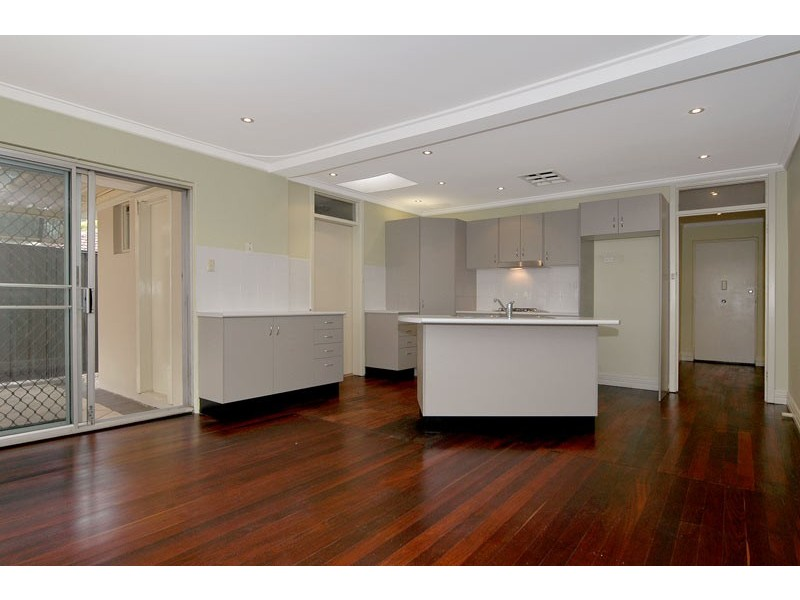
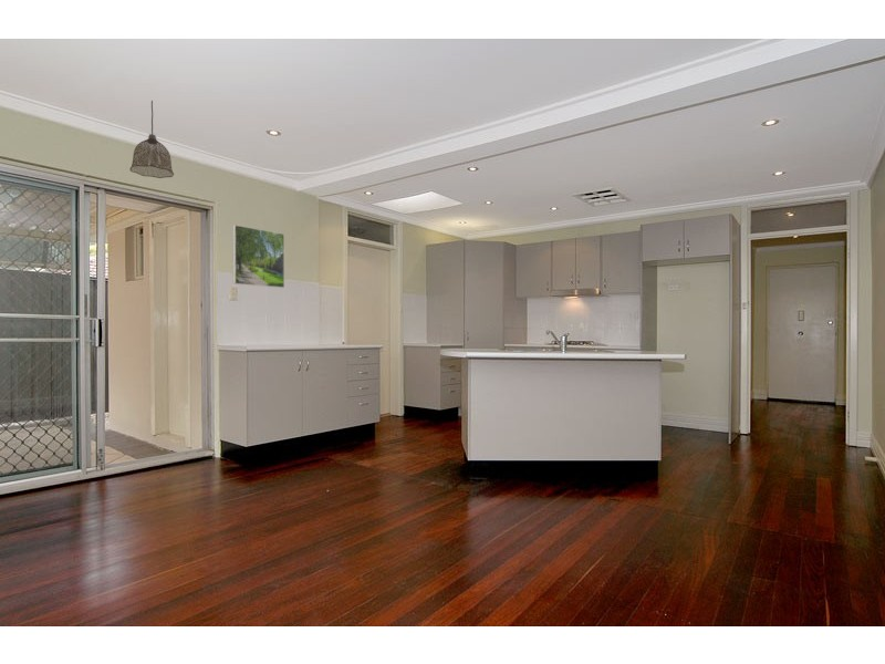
+ pendant lamp [128,100,175,179]
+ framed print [232,224,285,289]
